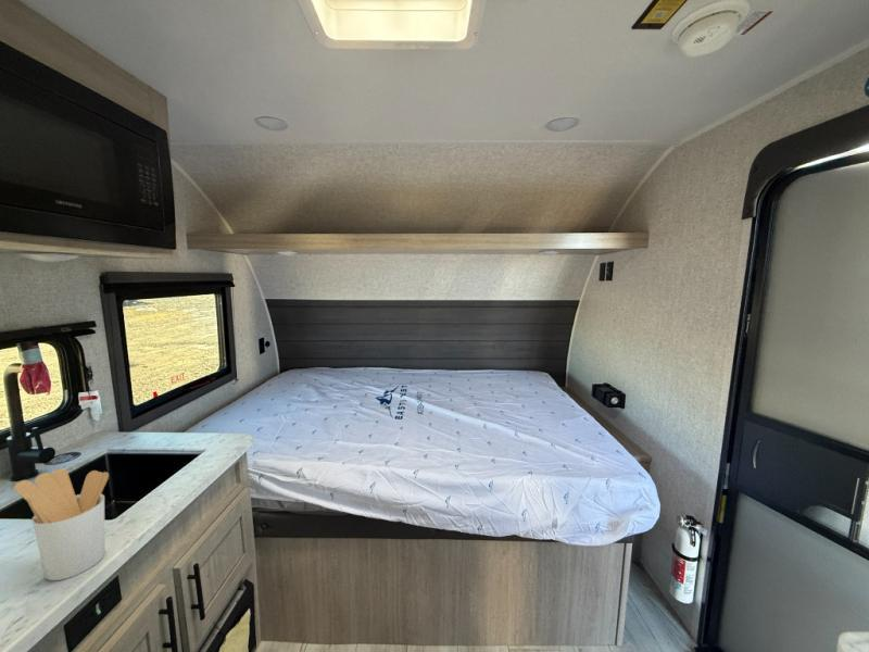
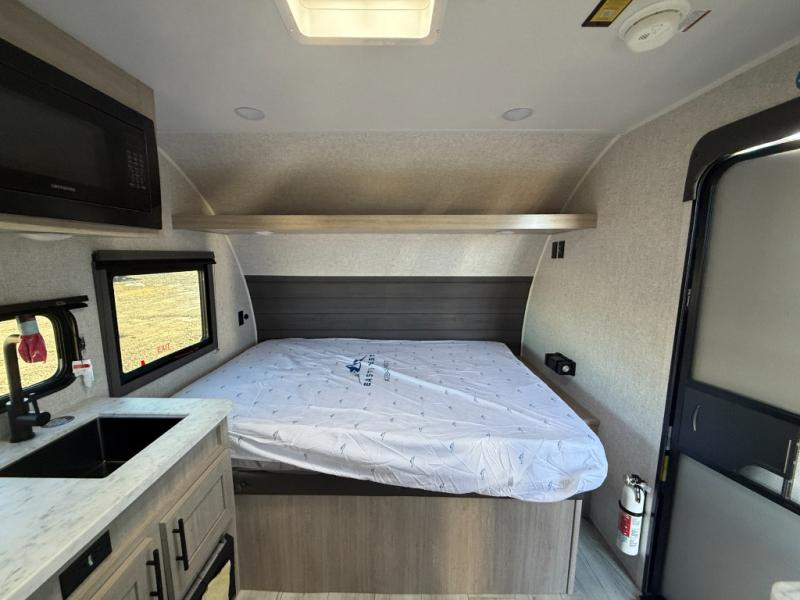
- utensil holder [13,467,110,581]
